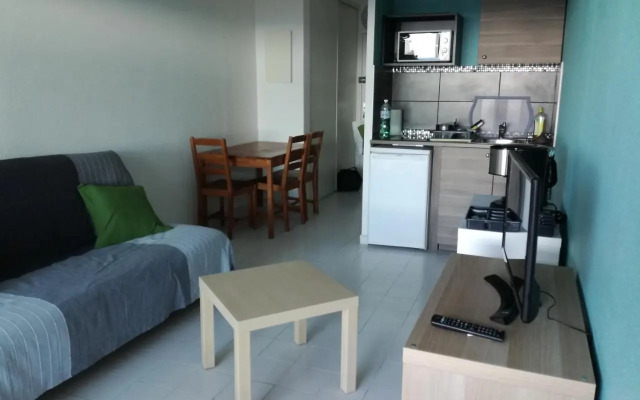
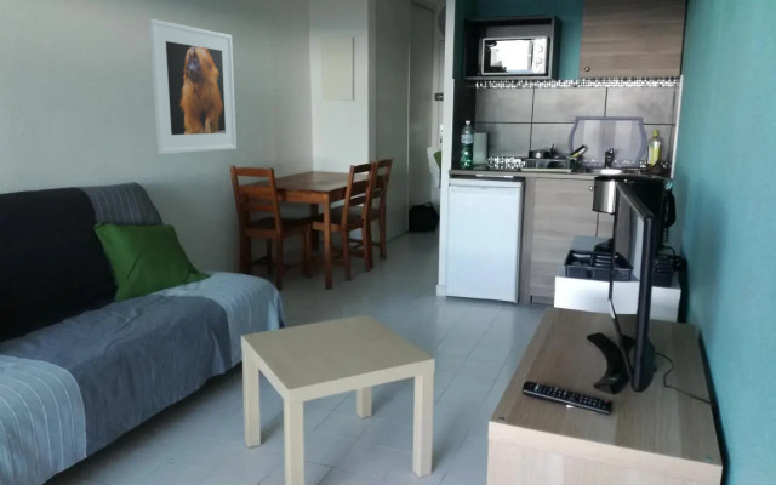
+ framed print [148,17,238,155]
